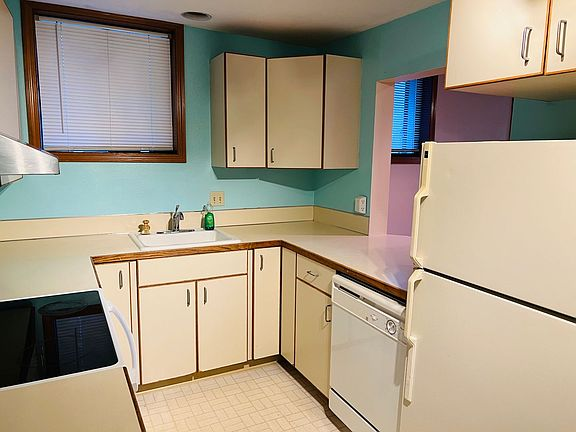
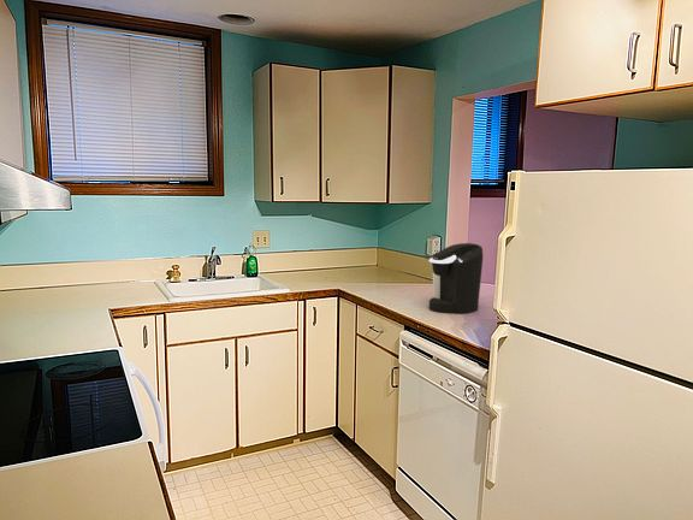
+ coffee maker [428,242,484,314]
